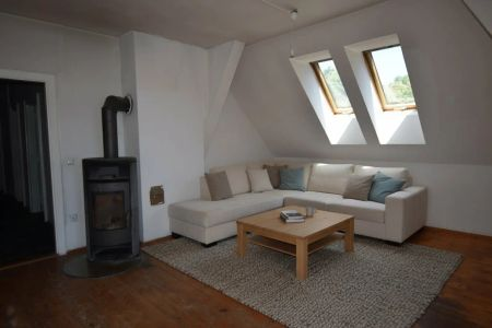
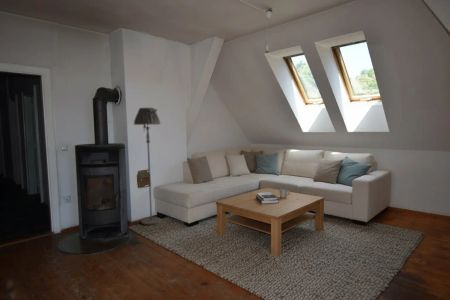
+ floor lamp [133,107,162,226]
